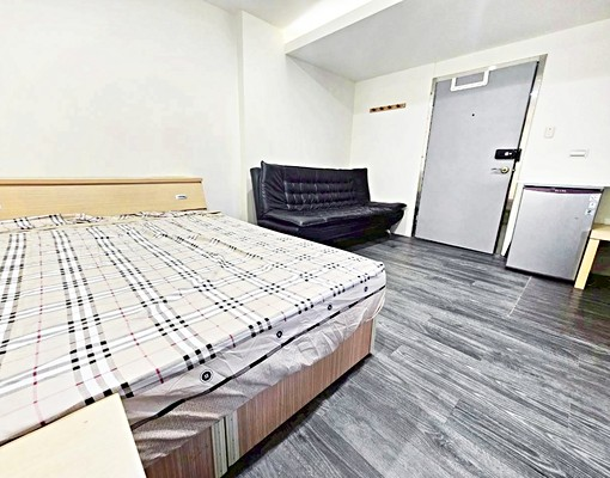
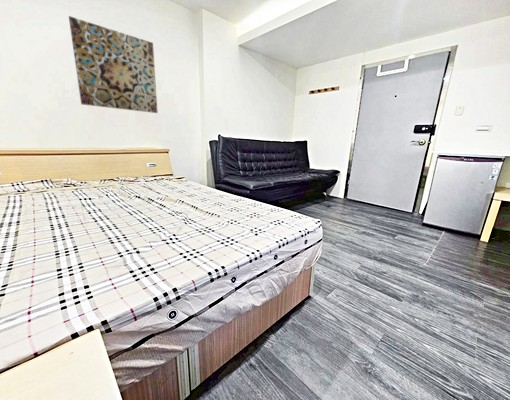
+ wall art [68,15,159,114]
